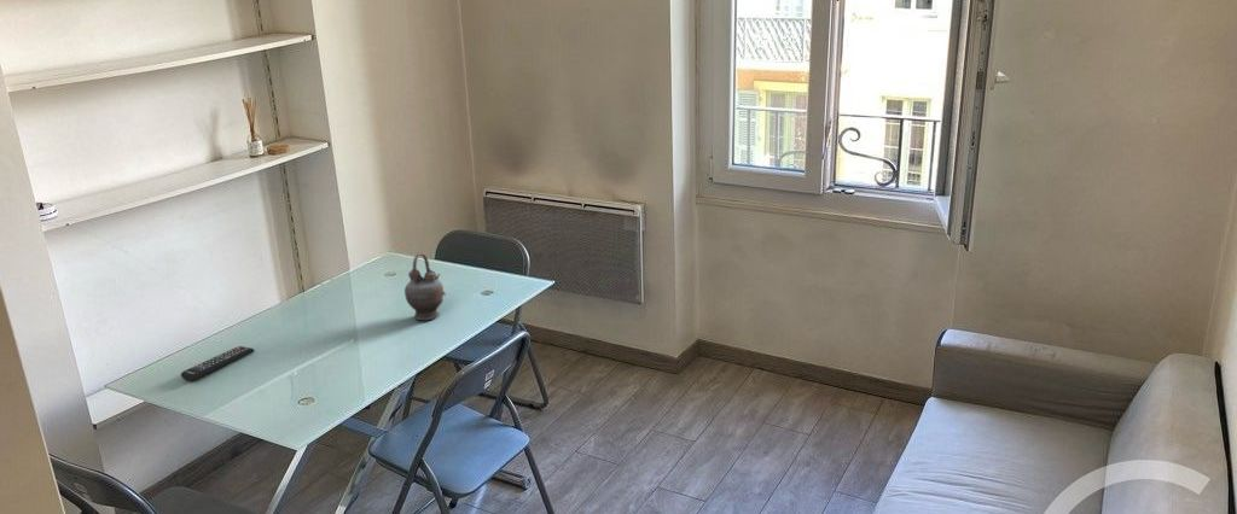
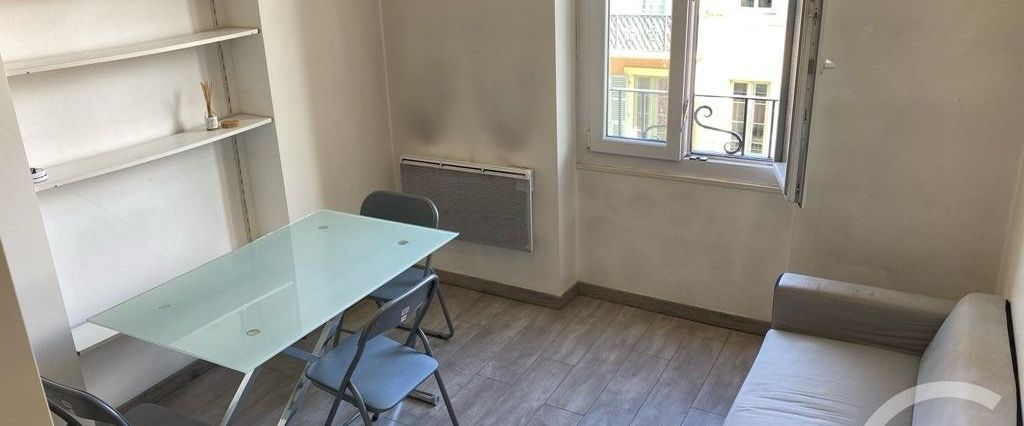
- teapot [403,251,447,321]
- remote control [180,345,255,382]
